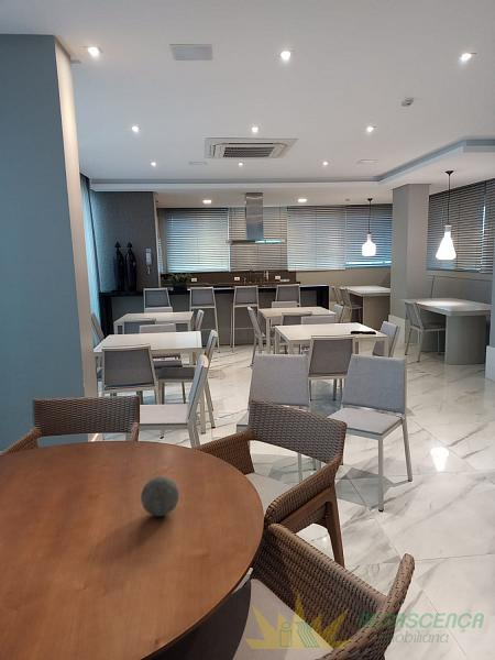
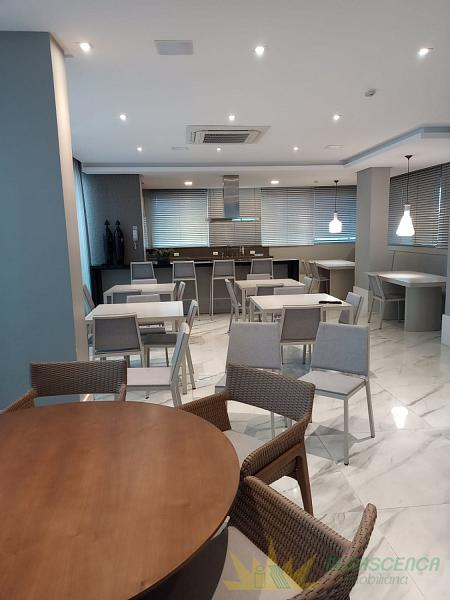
- decorative ball [140,475,180,517]
